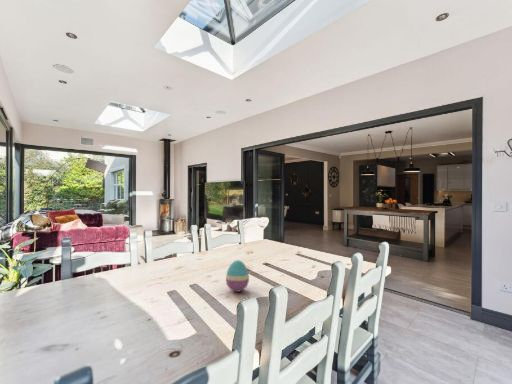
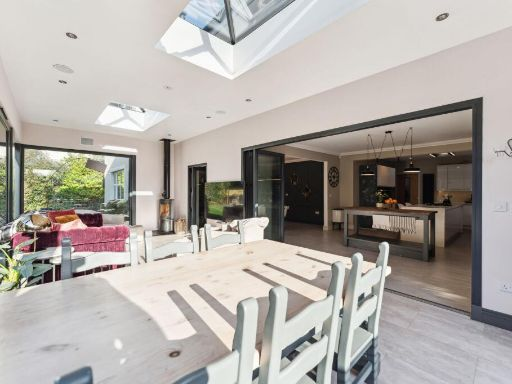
- decorative egg [225,259,250,293]
